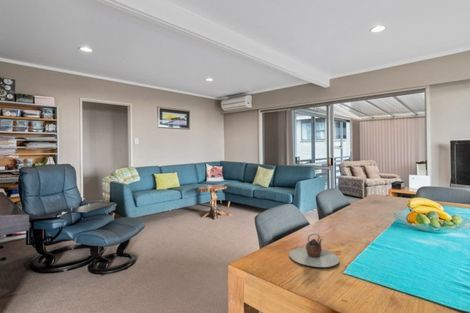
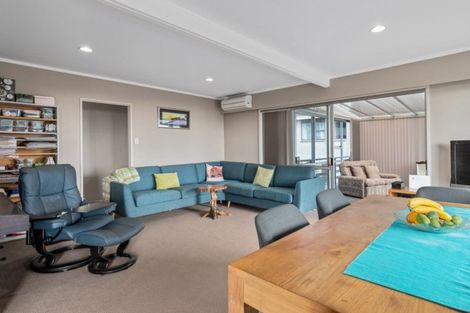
- teapot [288,233,340,268]
